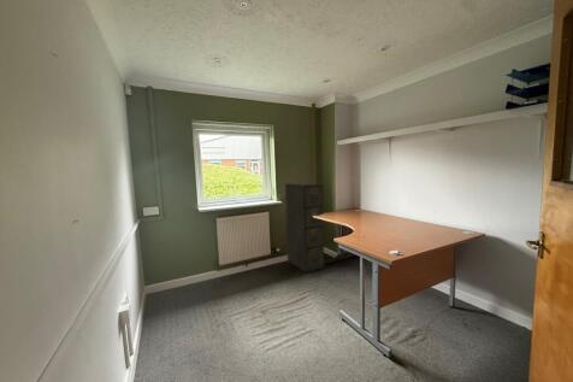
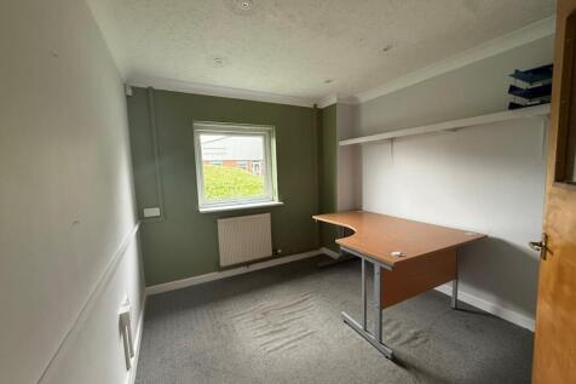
- filing cabinet [284,181,325,274]
